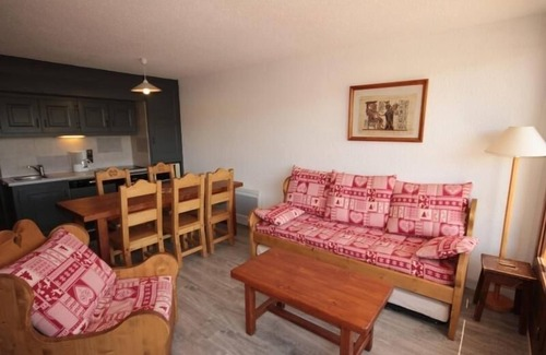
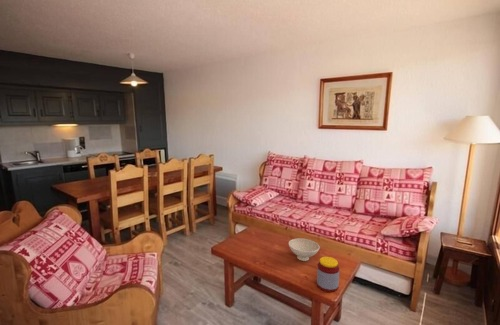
+ bowl [288,237,321,262]
+ jar [316,256,340,293]
